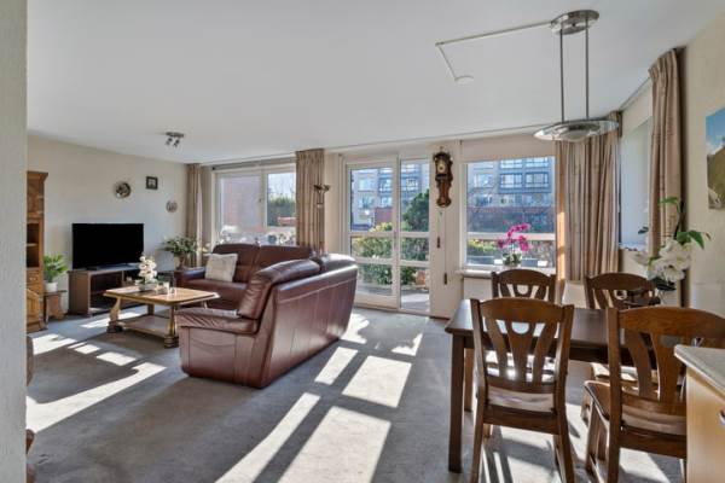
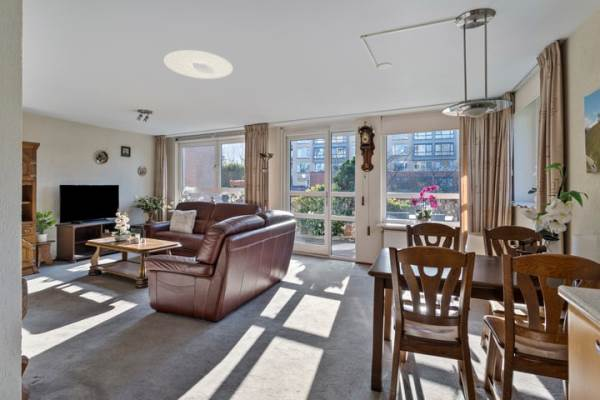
+ ceiling light [163,49,234,80]
